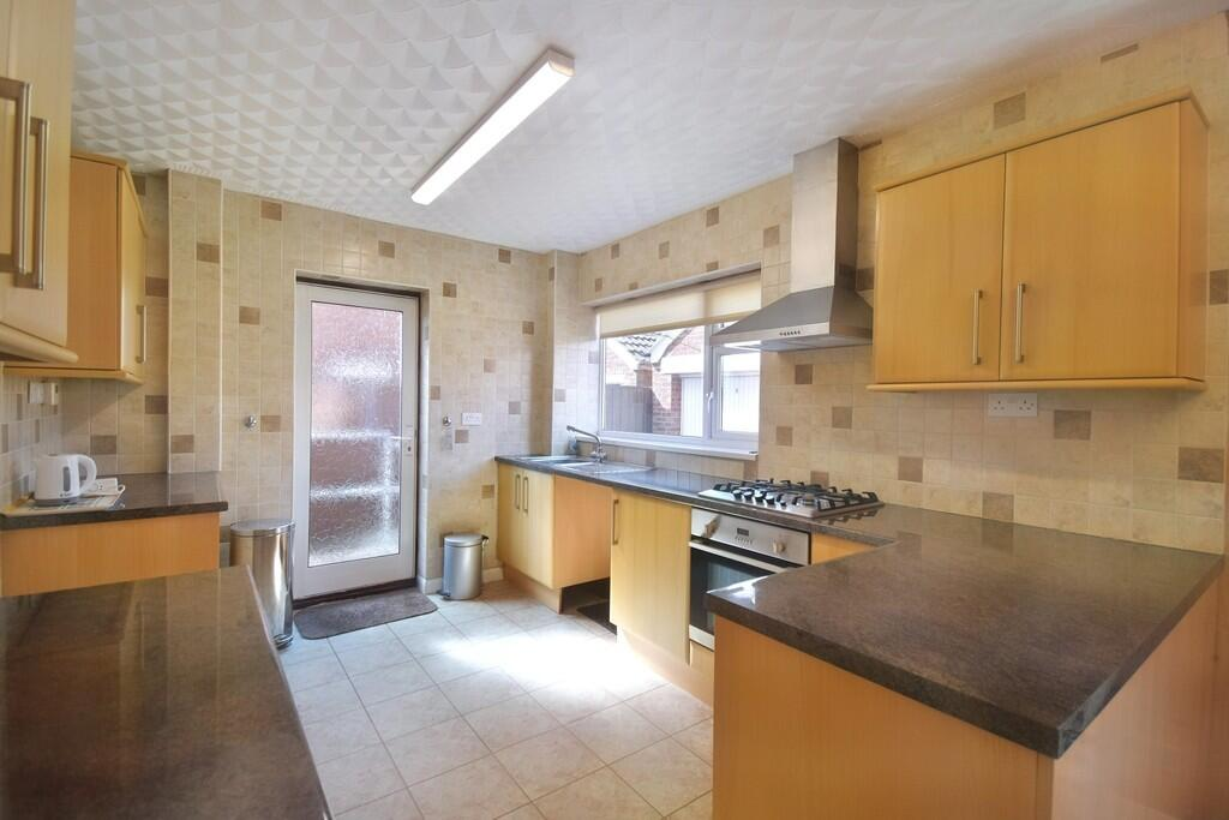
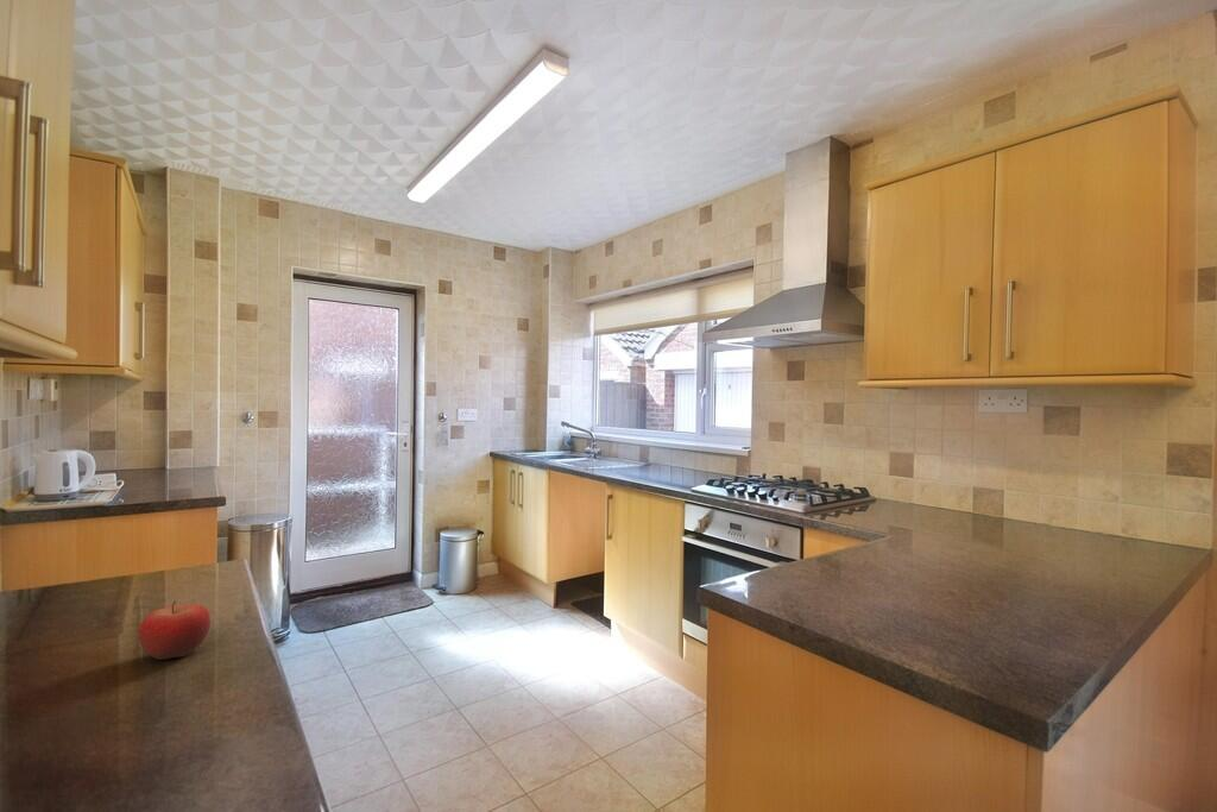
+ fruit [138,599,212,661]
